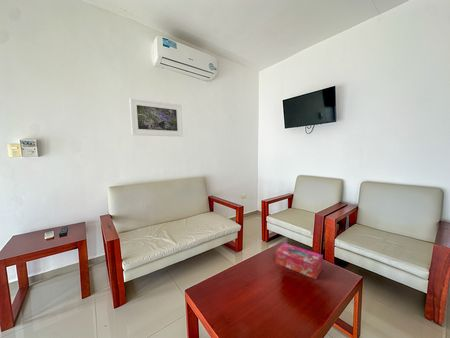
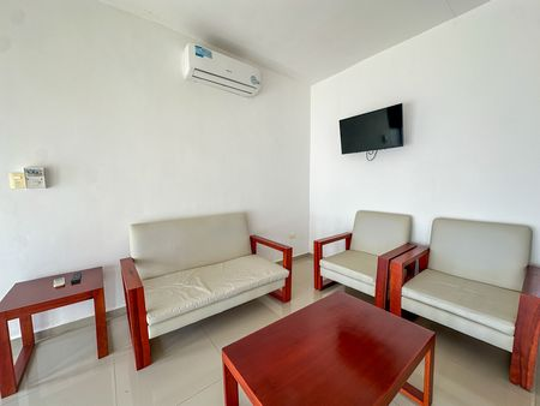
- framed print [128,97,184,138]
- tissue box [275,242,324,280]
